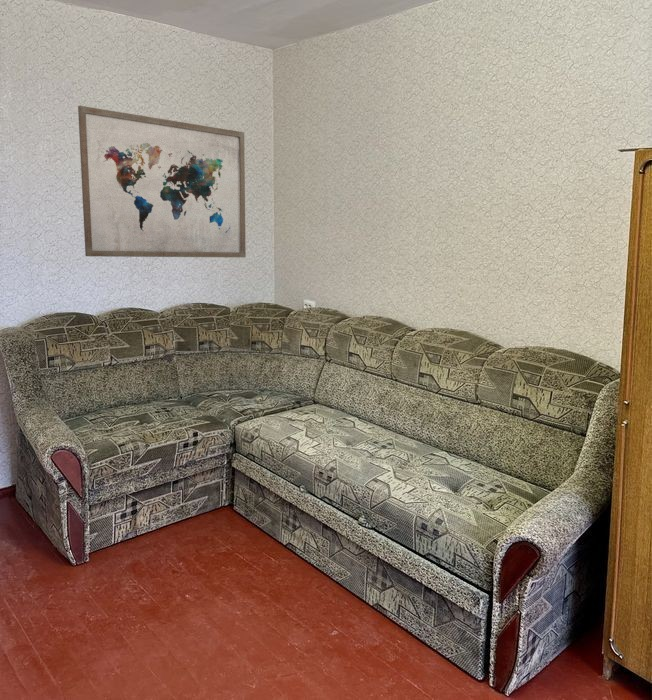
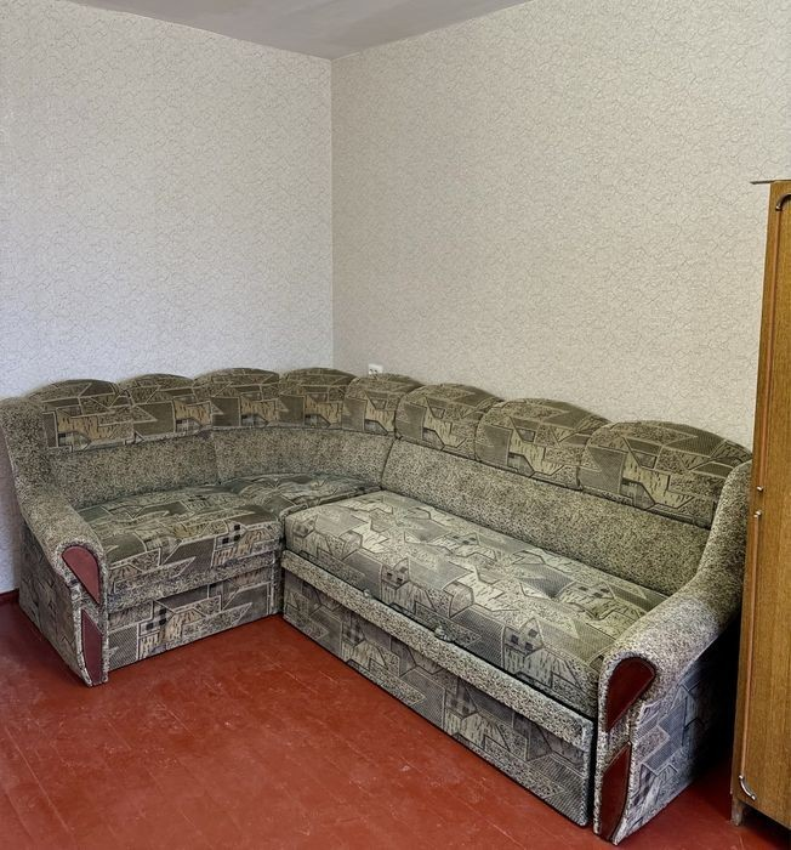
- wall art [77,105,247,258]
